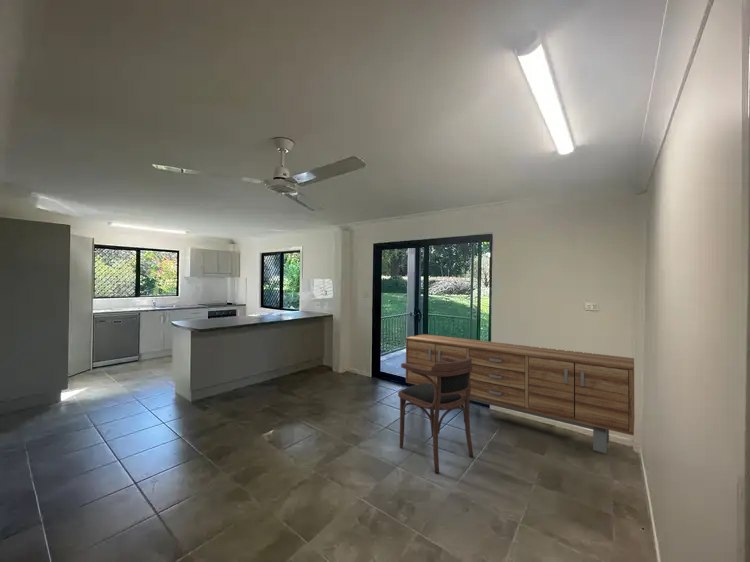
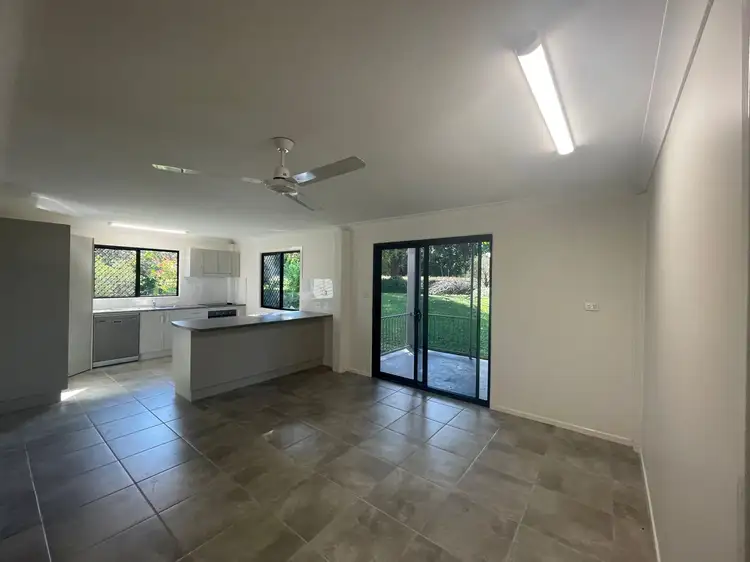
- armchair [397,356,474,475]
- sideboard [405,333,635,454]
